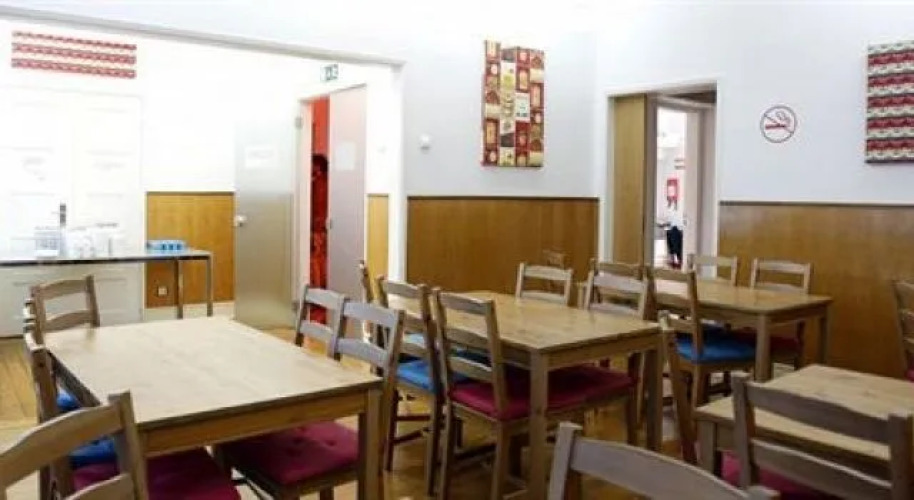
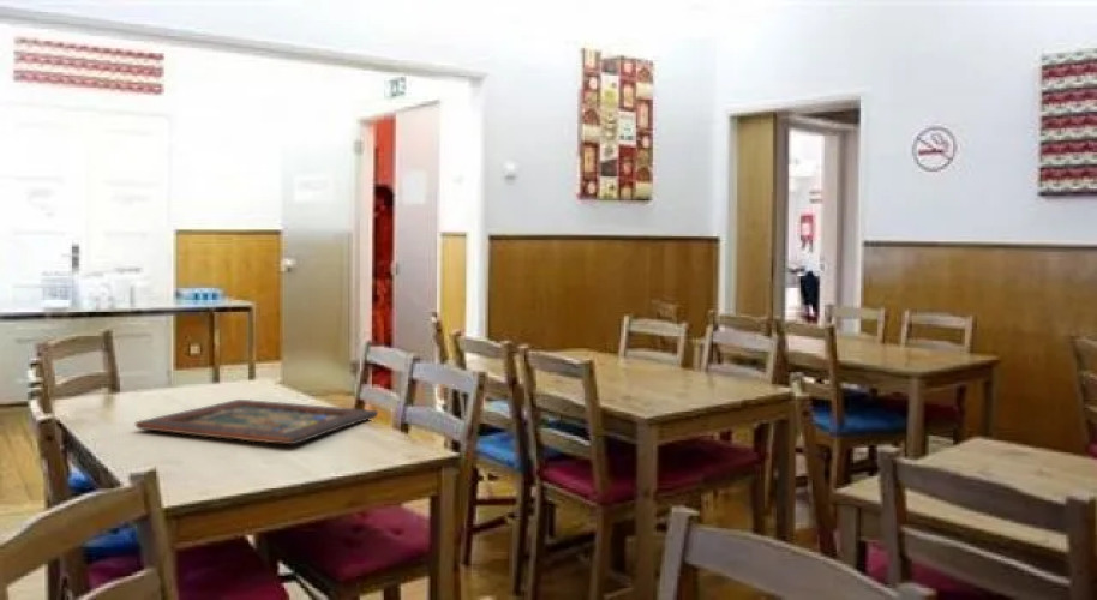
+ religious icon [133,398,379,445]
